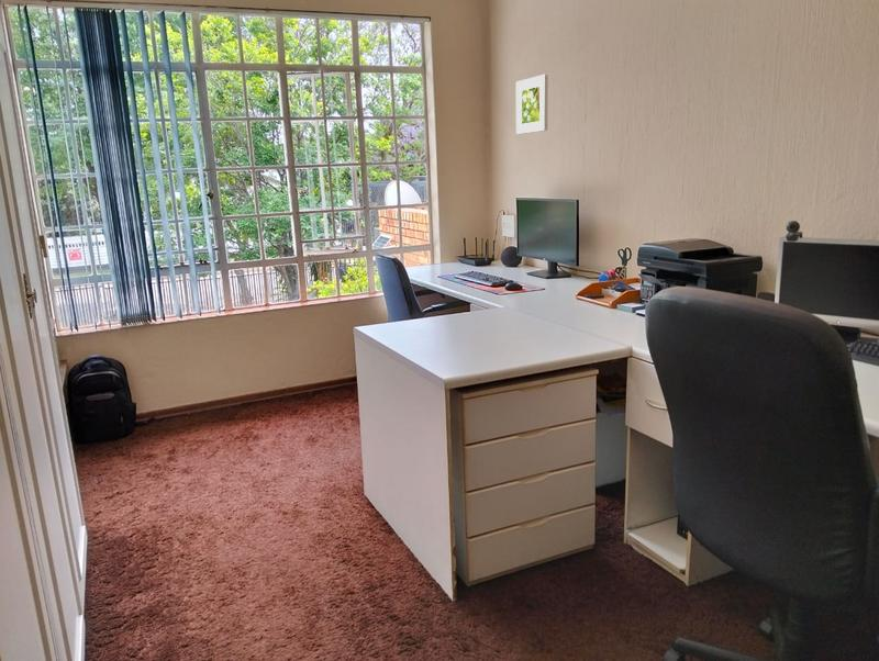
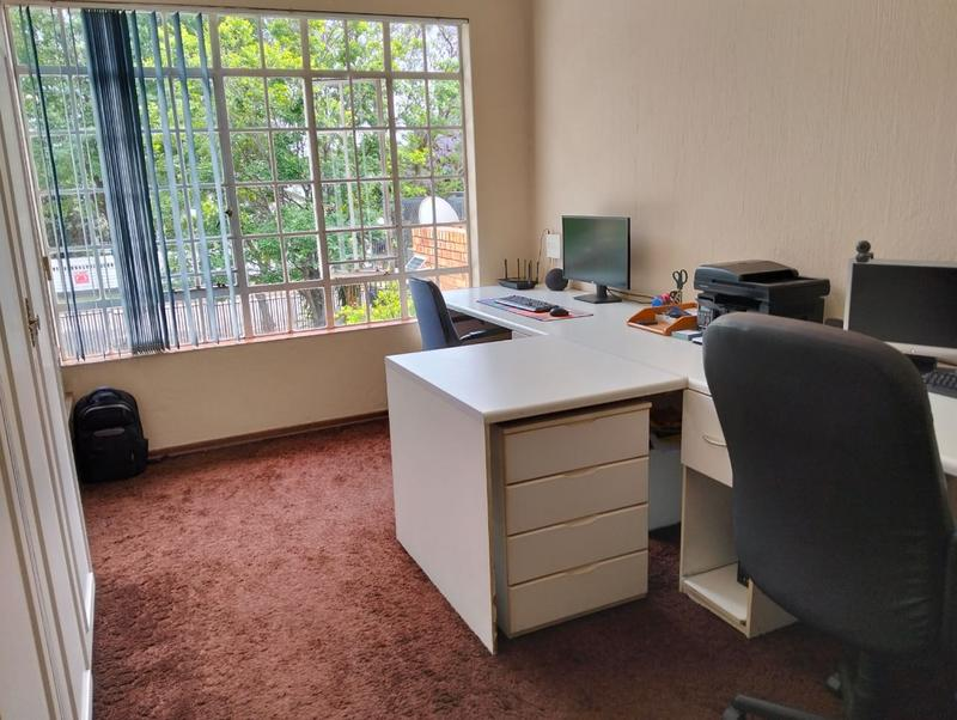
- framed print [515,74,549,135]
